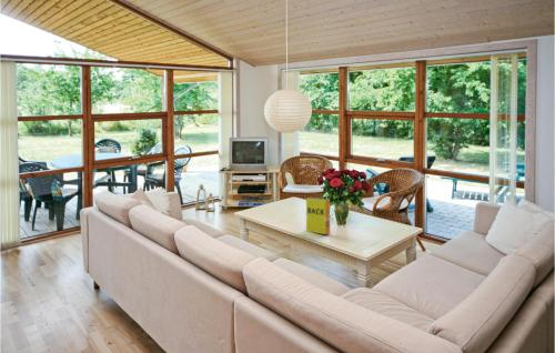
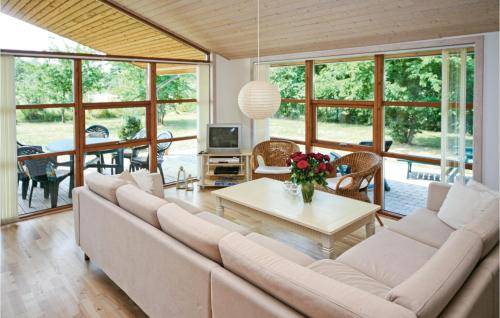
- book [305,196,331,235]
